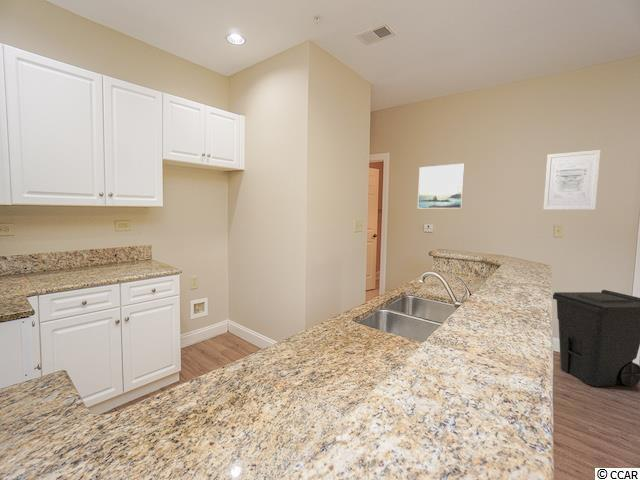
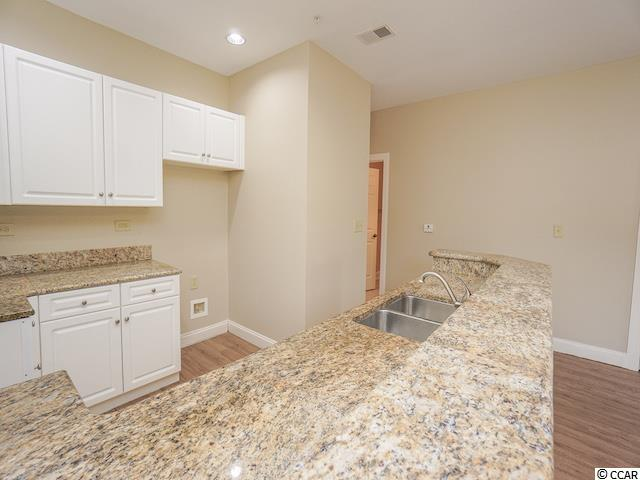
- trash can [552,289,640,387]
- wall art [543,149,601,210]
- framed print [417,163,465,209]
